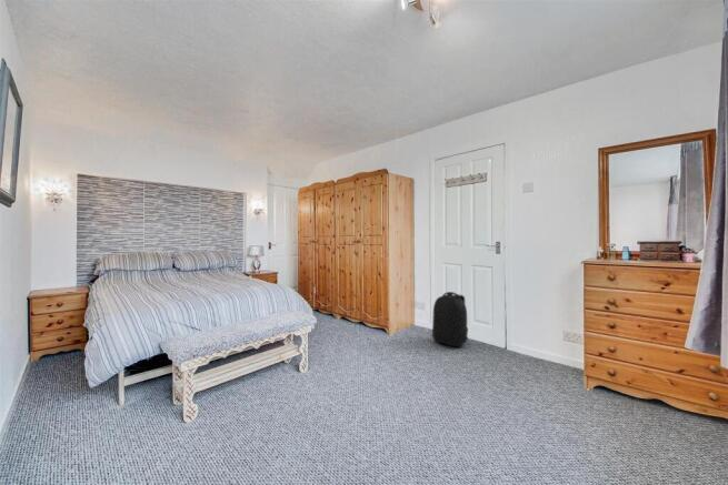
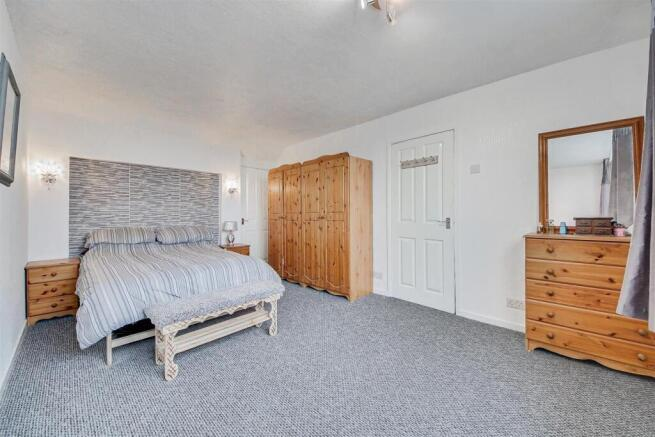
- backpack [431,291,469,347]
